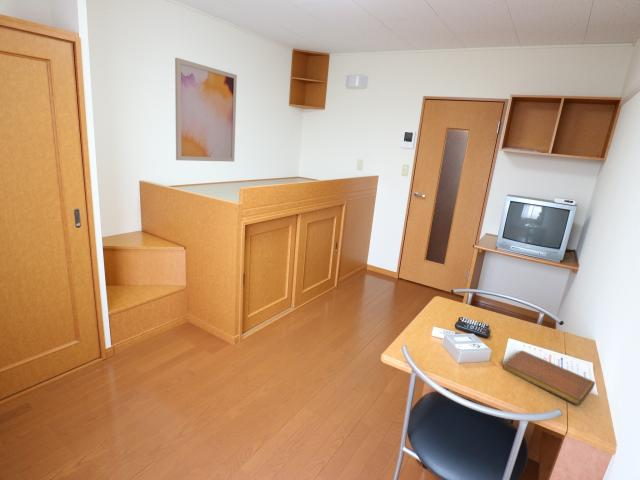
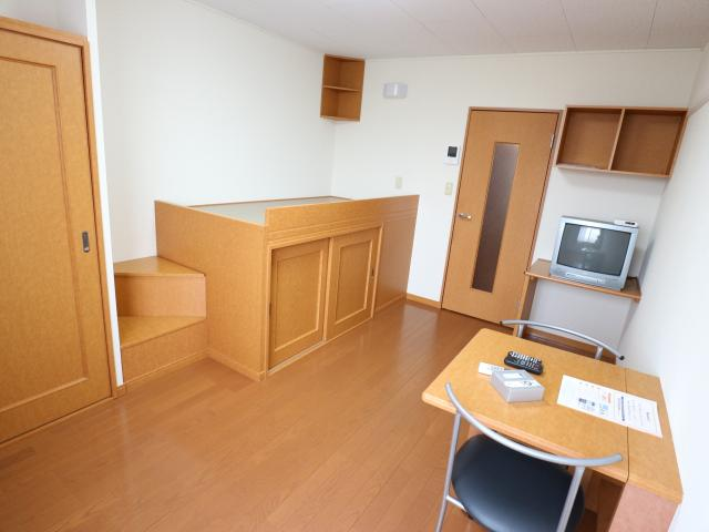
- notebook [502,349,596,407]
- wall art [174,57,238,163]
